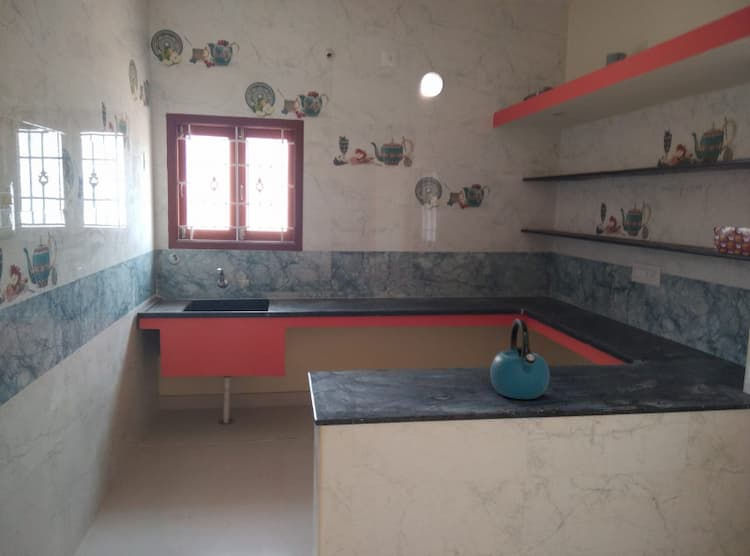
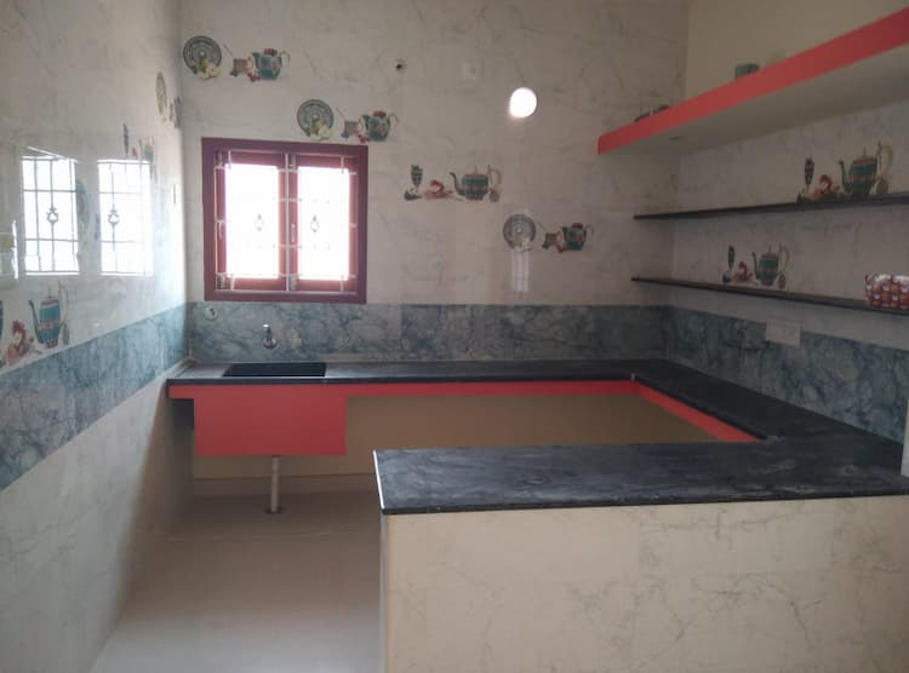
- kettle [489,318,551,400]
